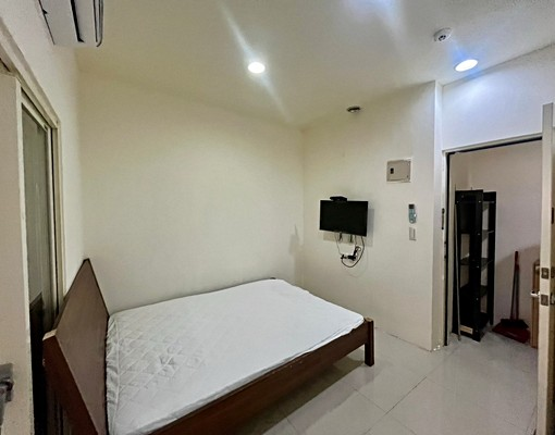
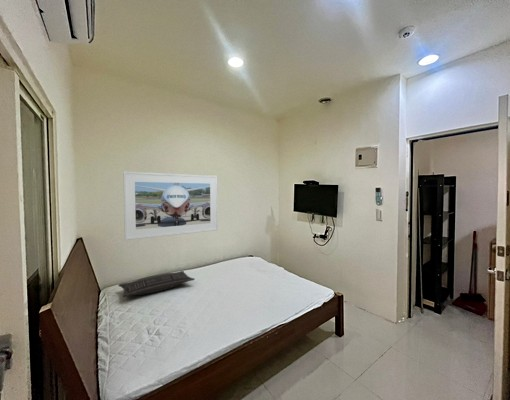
+ pillow [117,270,196,298]
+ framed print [122,171,219,241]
